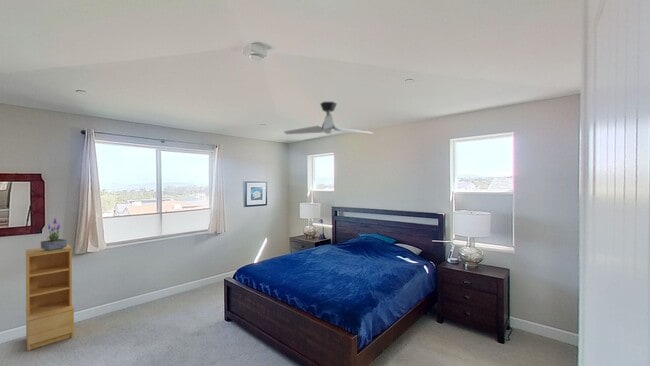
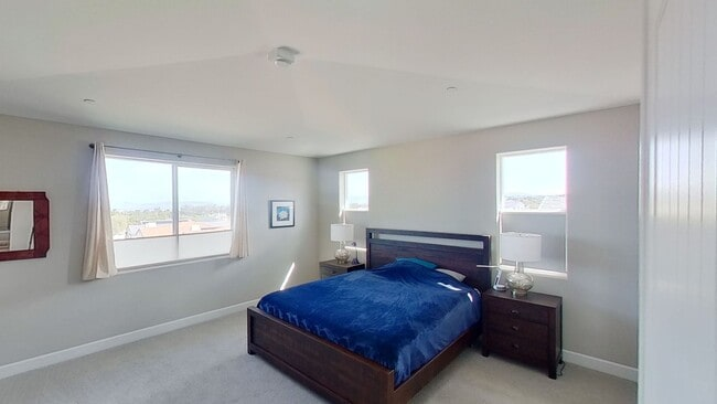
- ceiling fan [283,101,374,135]
- bookshelf [25,244,75,352]
- potted plant [40,215,68,251]
